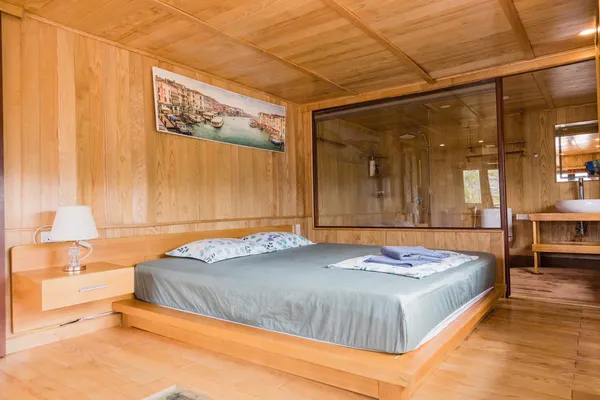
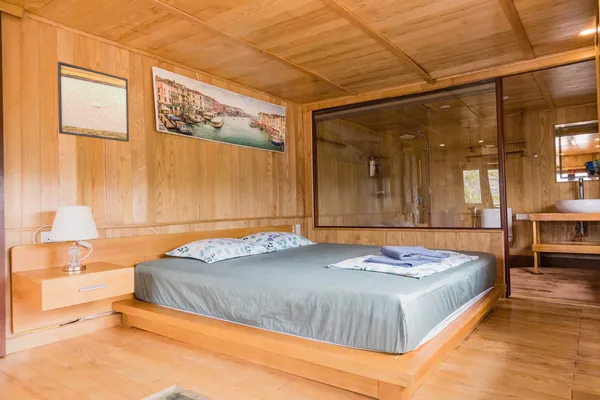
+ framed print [57,61,130,143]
